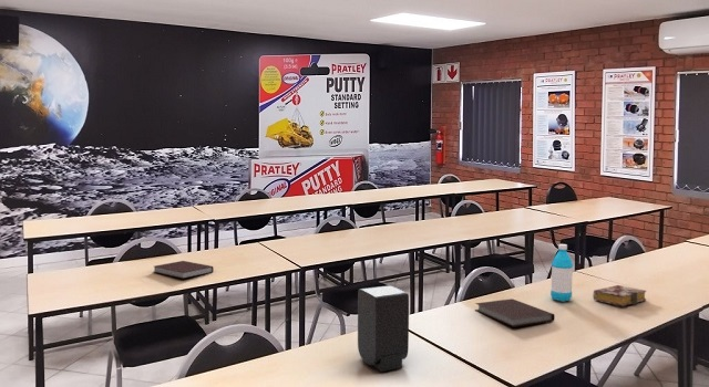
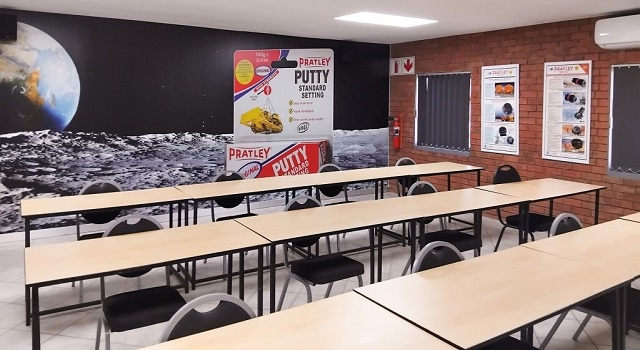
- book [592,284,647,307]
- notebook [153,260,215,280]
- notebook [474,297,556,328]
- water bottle [549,243,574,303]
- speaker [357,284,410,373]
